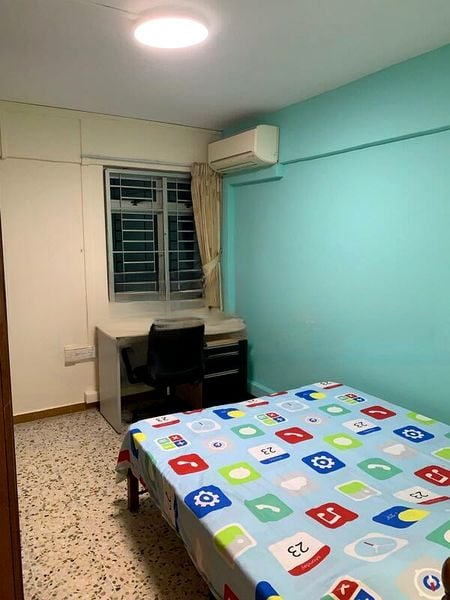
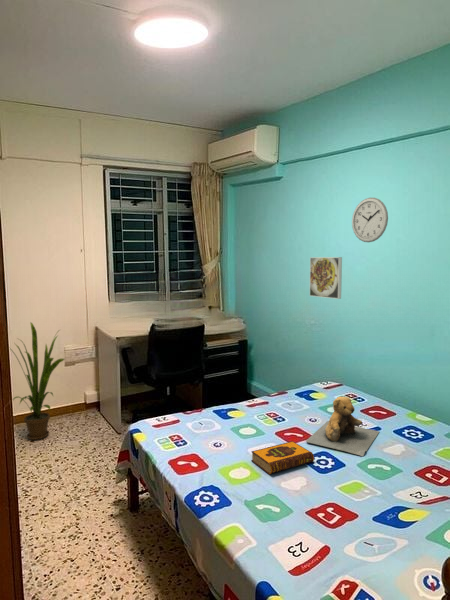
+ teddy bear [305,396,380,457]
+ house plant [9,321,65,441]
+ wall clock [351,197,389,243]
+ hardback book [250,440,315,475]
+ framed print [309,256,343,300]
